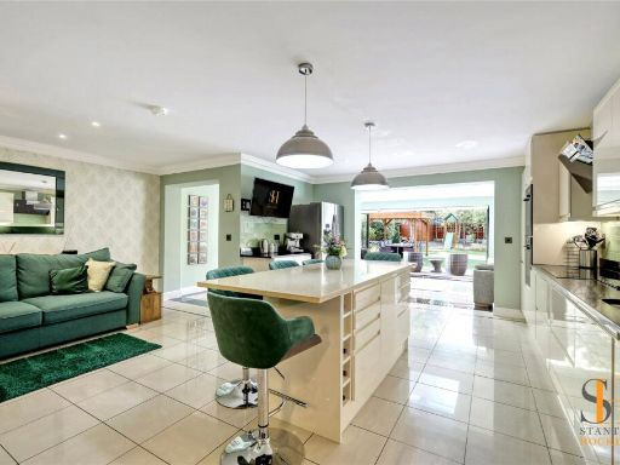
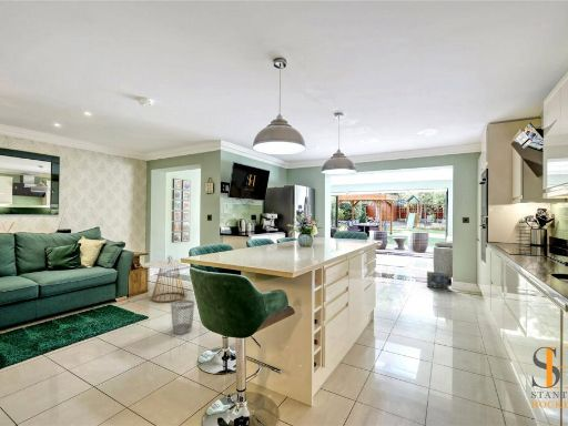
+ box [426,271,450,291]
+ wastebasket [170,298,195,335]
+ side table [143,254,190,304]
